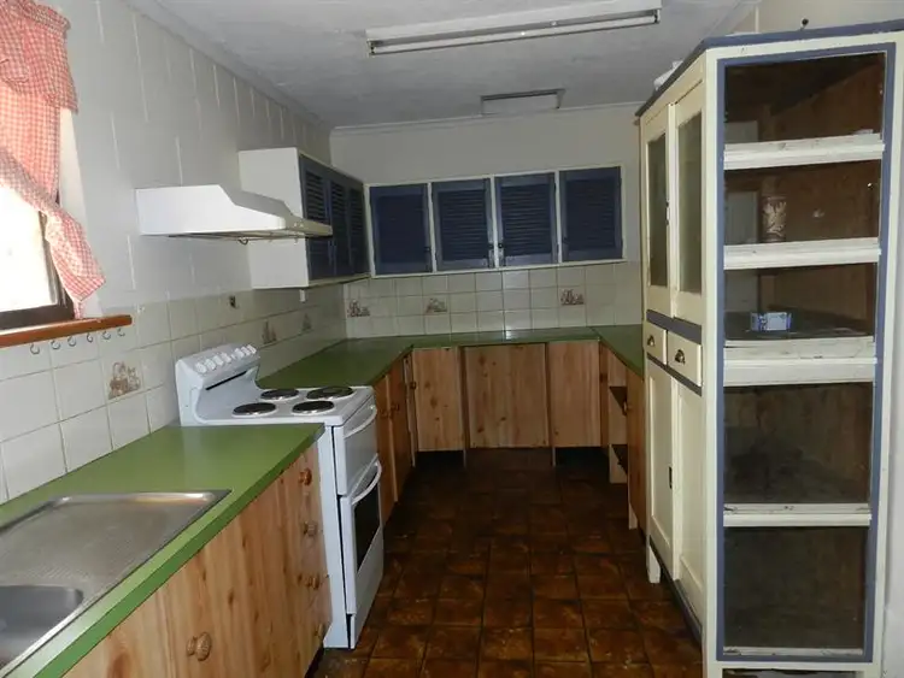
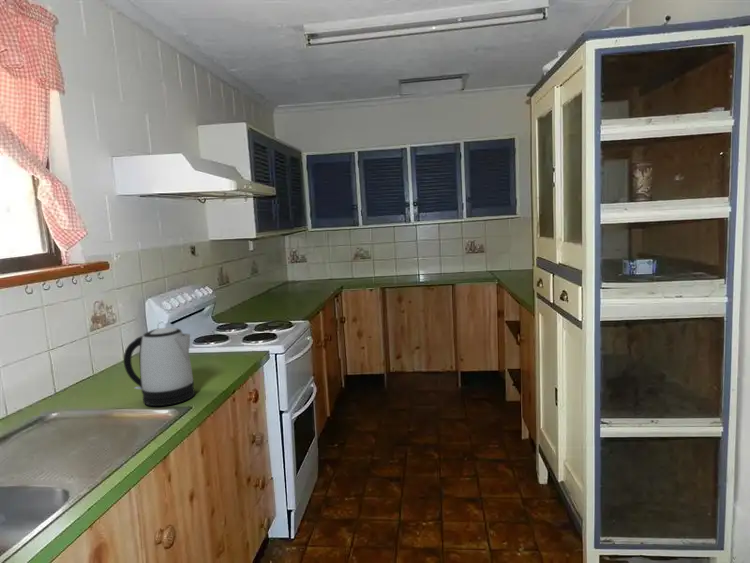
+ kettle [123,327,196,407]
